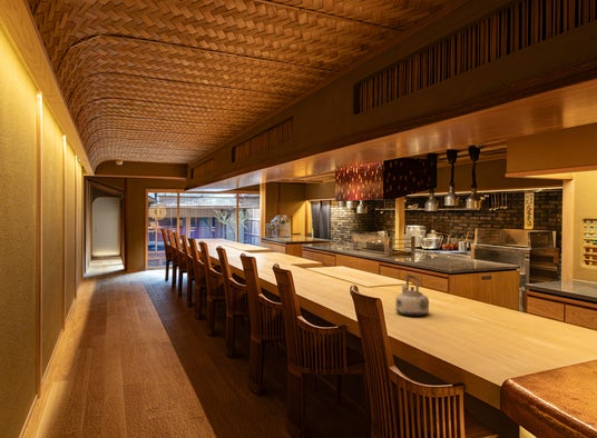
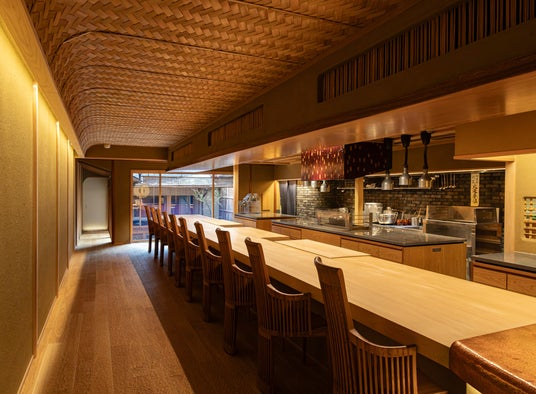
- kettle [395,272,430,317]
